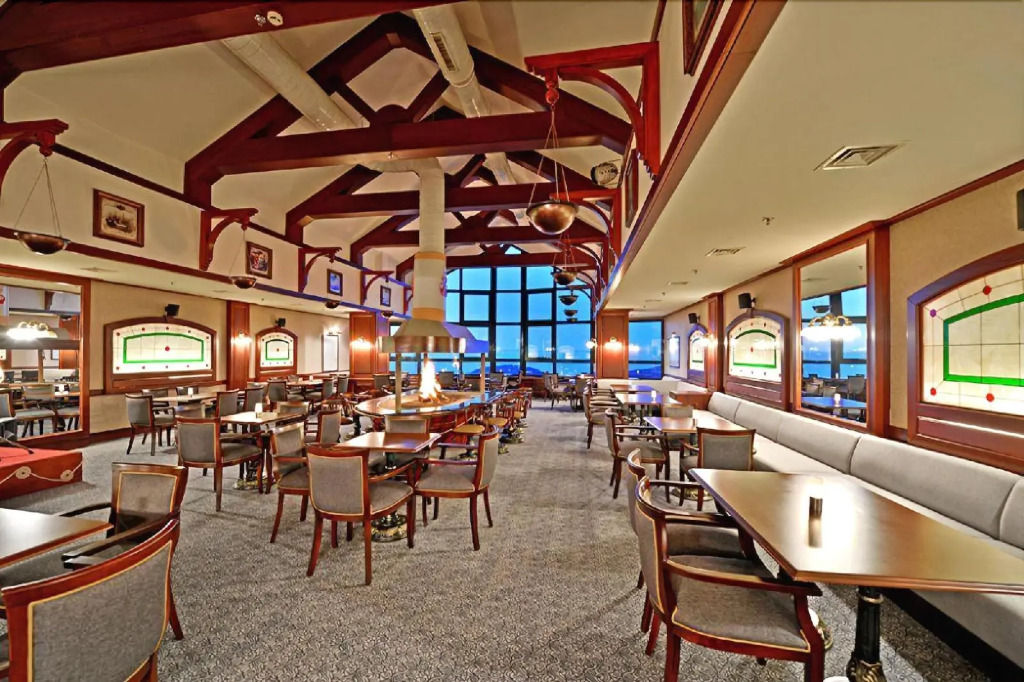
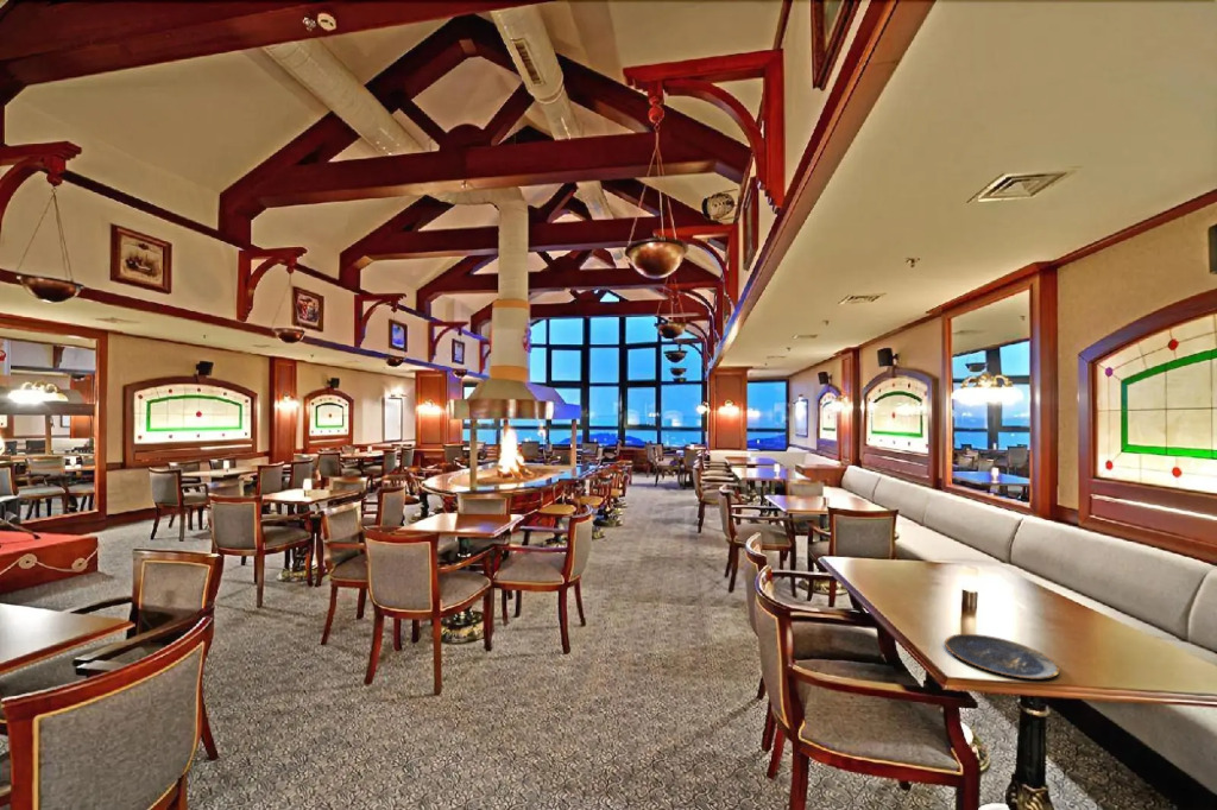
+ plate [944,633,1061,681]
